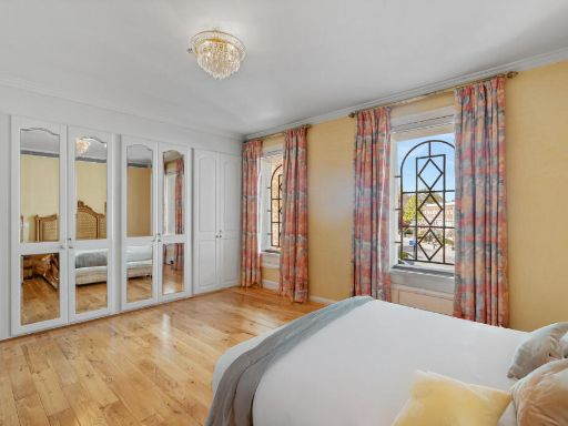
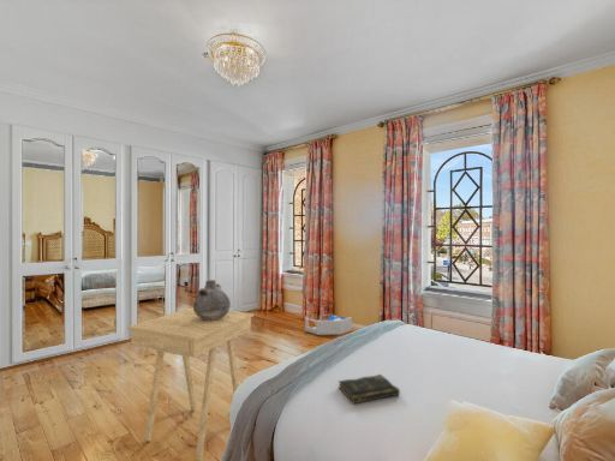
+ storage bin [304,315,353,336]
+ bible [338,373,401,405]
+ side table [127,306,255,461]
+ vase [192,279,232,321]
